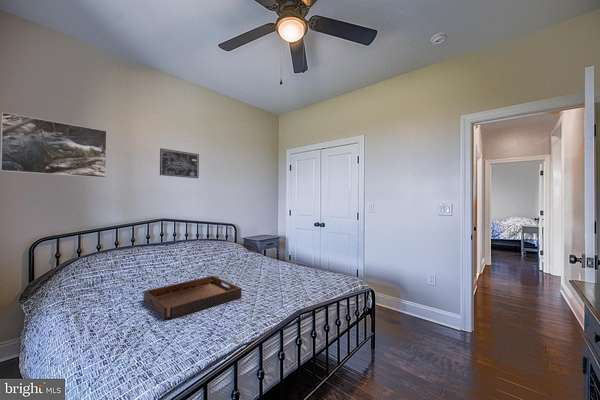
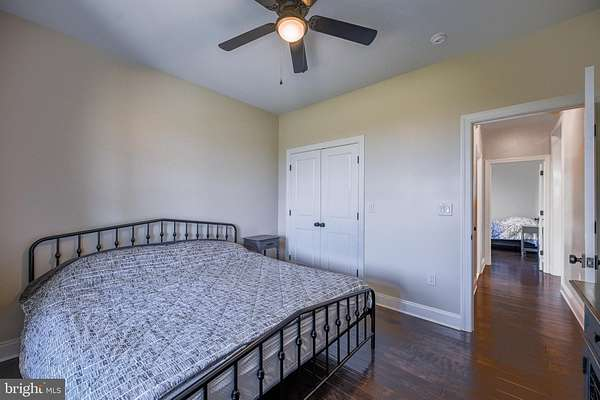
- wall art [159,147,200,179]
- serving tray [143,275,243,321]
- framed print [0,111,108,179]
